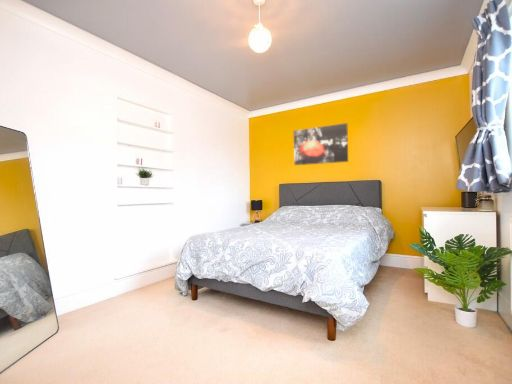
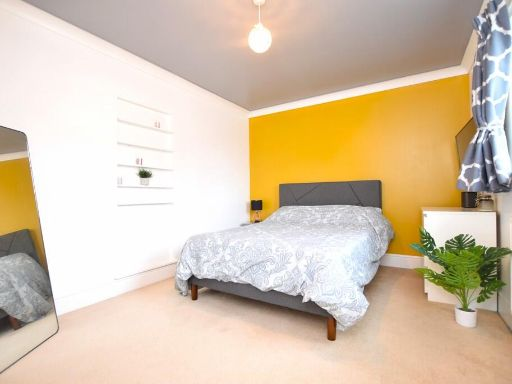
- wall art [292,122,349,166]
